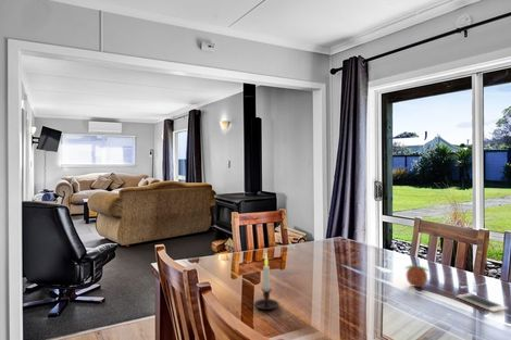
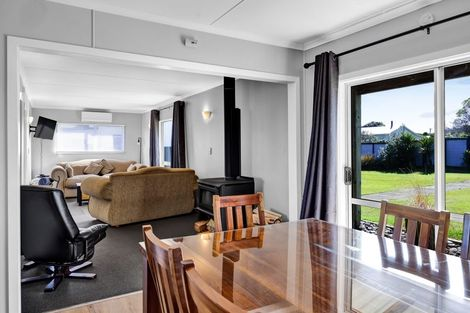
- candle [253,253,281,311]
- fruit [404,263,429,288]
- cell phone [456,292,509,313]
